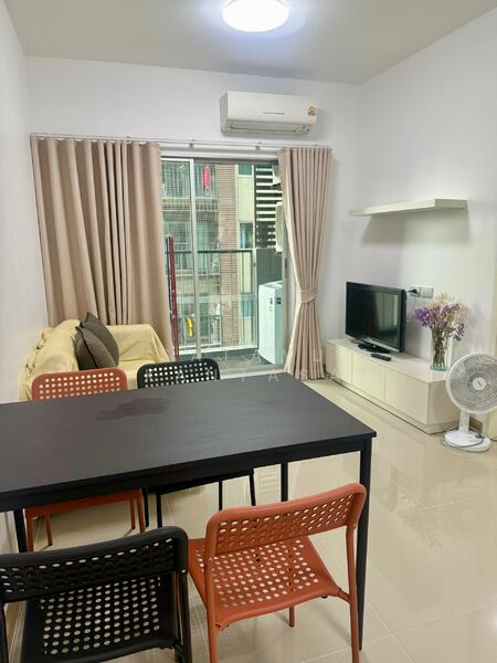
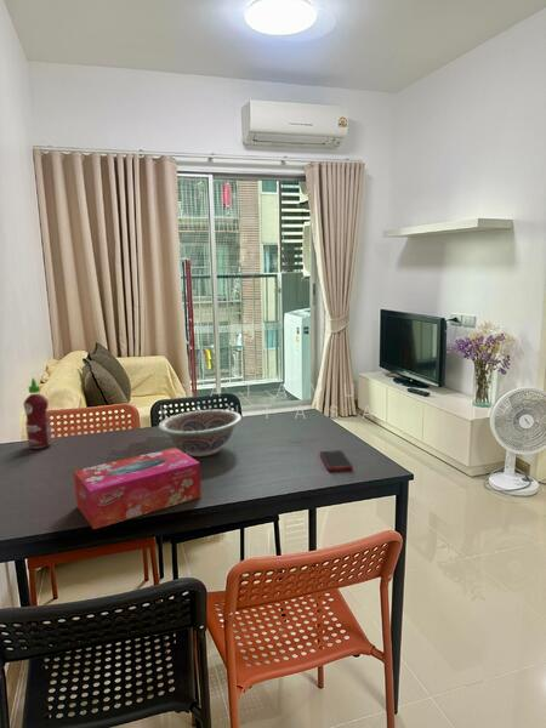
+ decorative bowl [158,409,243,457]
+ tissue box [73,447,203,530]
+ cell phone [319,449,353,472]
+ hot sauce [23,377,53,450]
